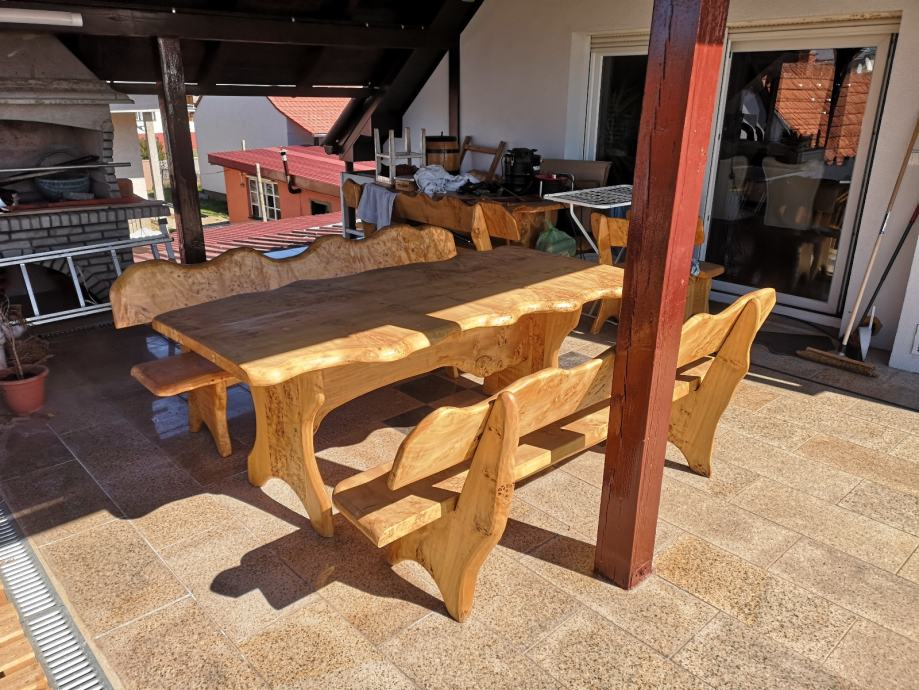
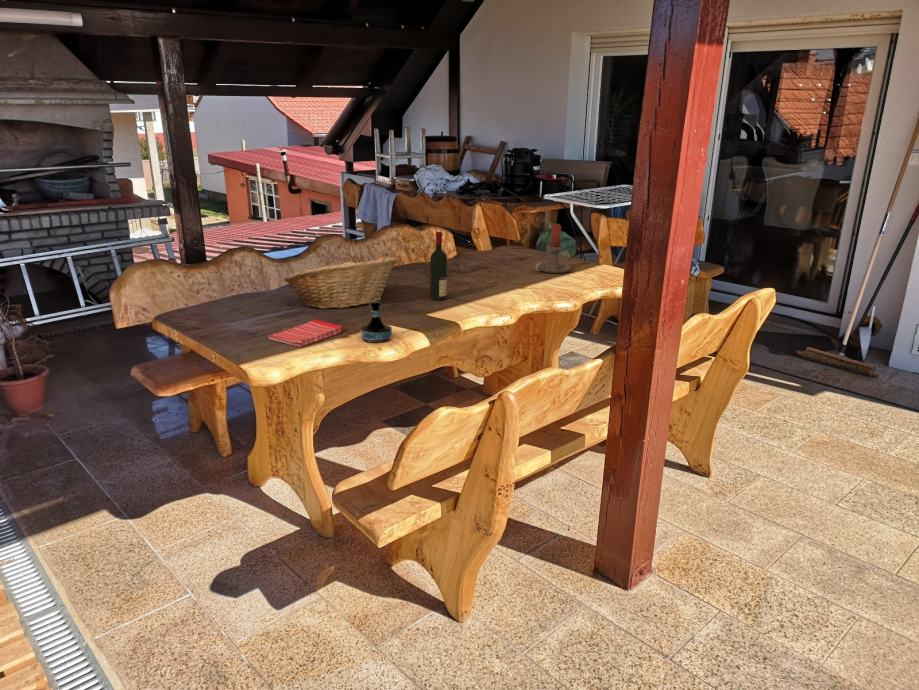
+ tequila bottle [359,300,393,344]
+ fruit basket [283,256,398,310]
+ alcohol [429,231,448,302]
+ candle holder [534,222,572,274]
+ dish towel [267,319,345,348]
